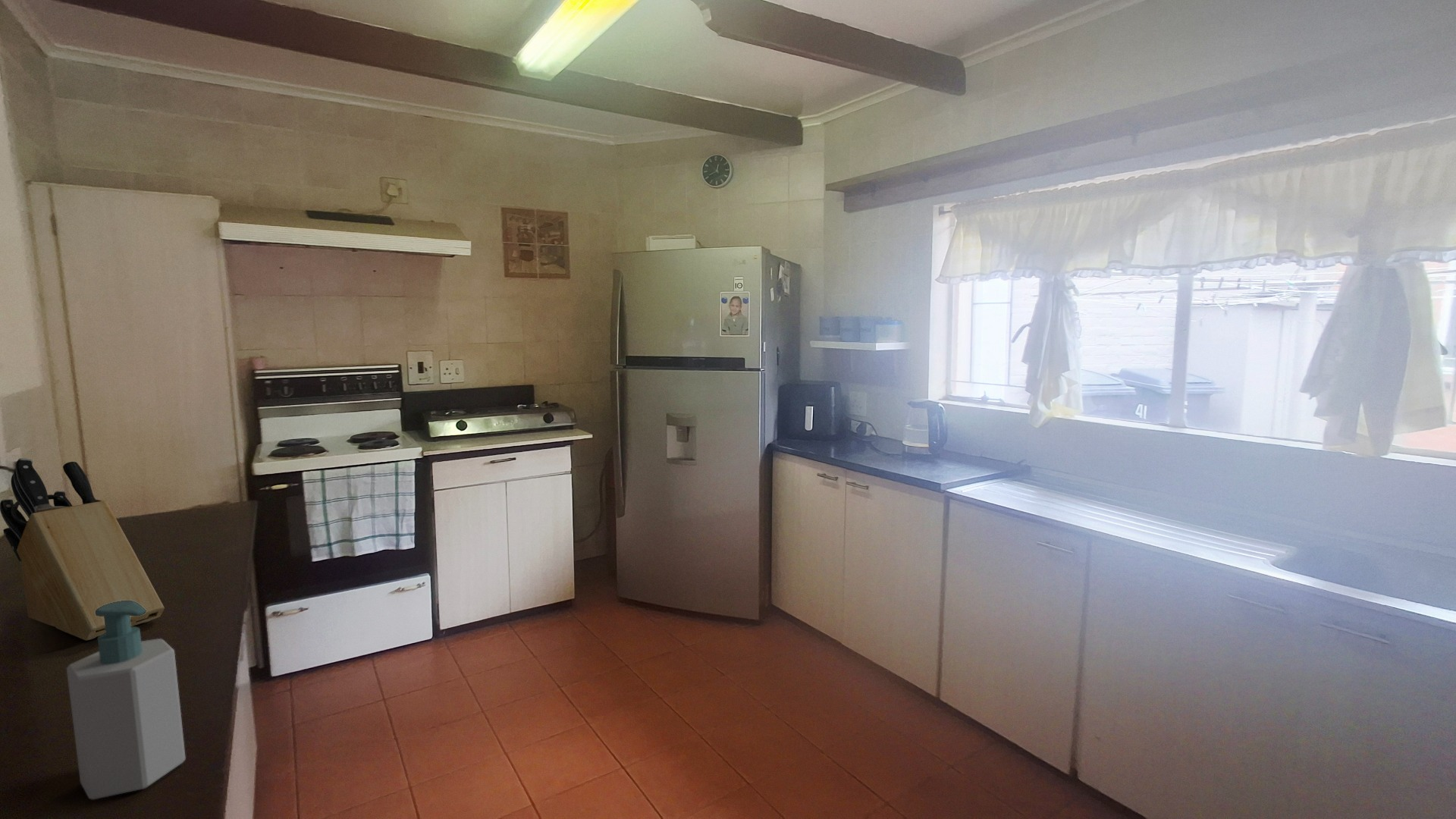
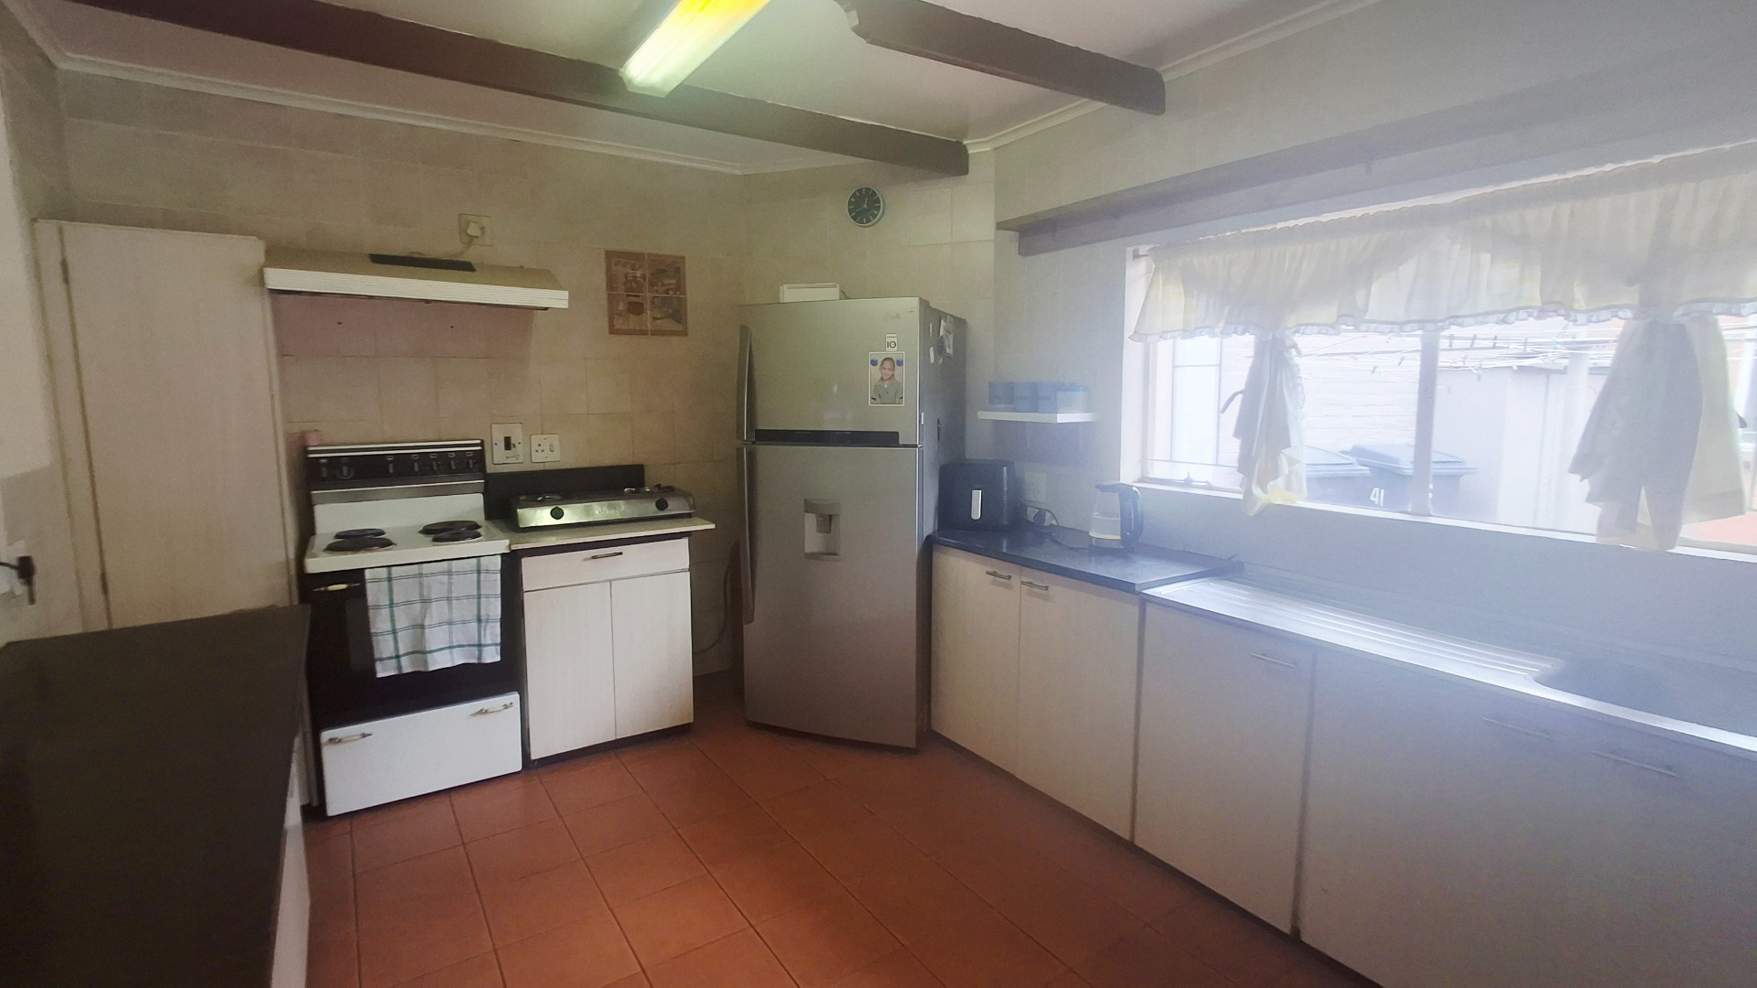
- knife block [0,457,165,641]
- soap bottle [66,601,187,801]
